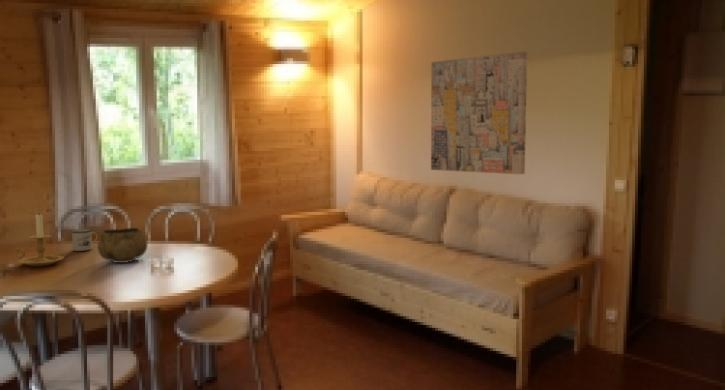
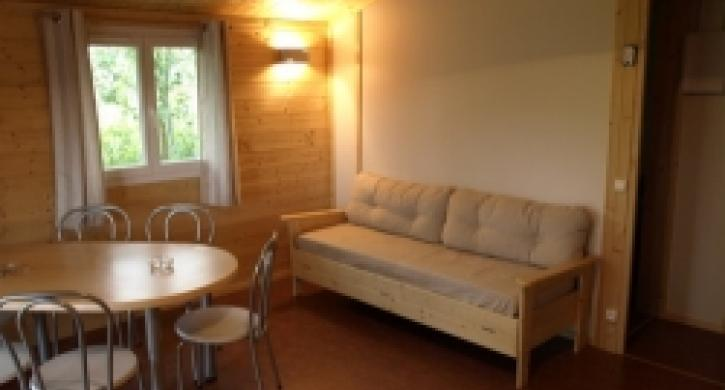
- mug [70,228,99,252]
- candle holder [14,212,65,267]
- decorative bowl [96,227,149,264]
- wall art [430,51,528,175]
